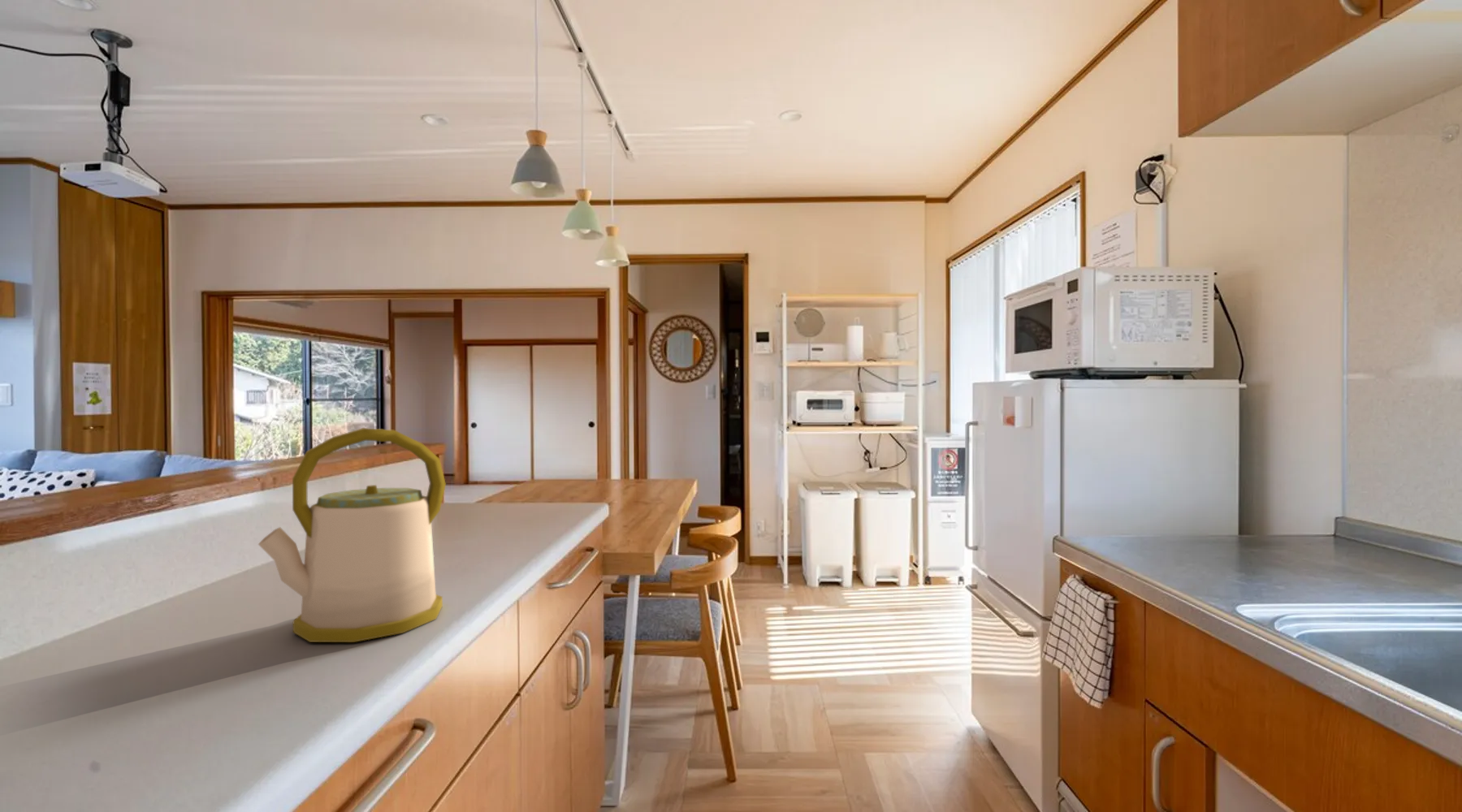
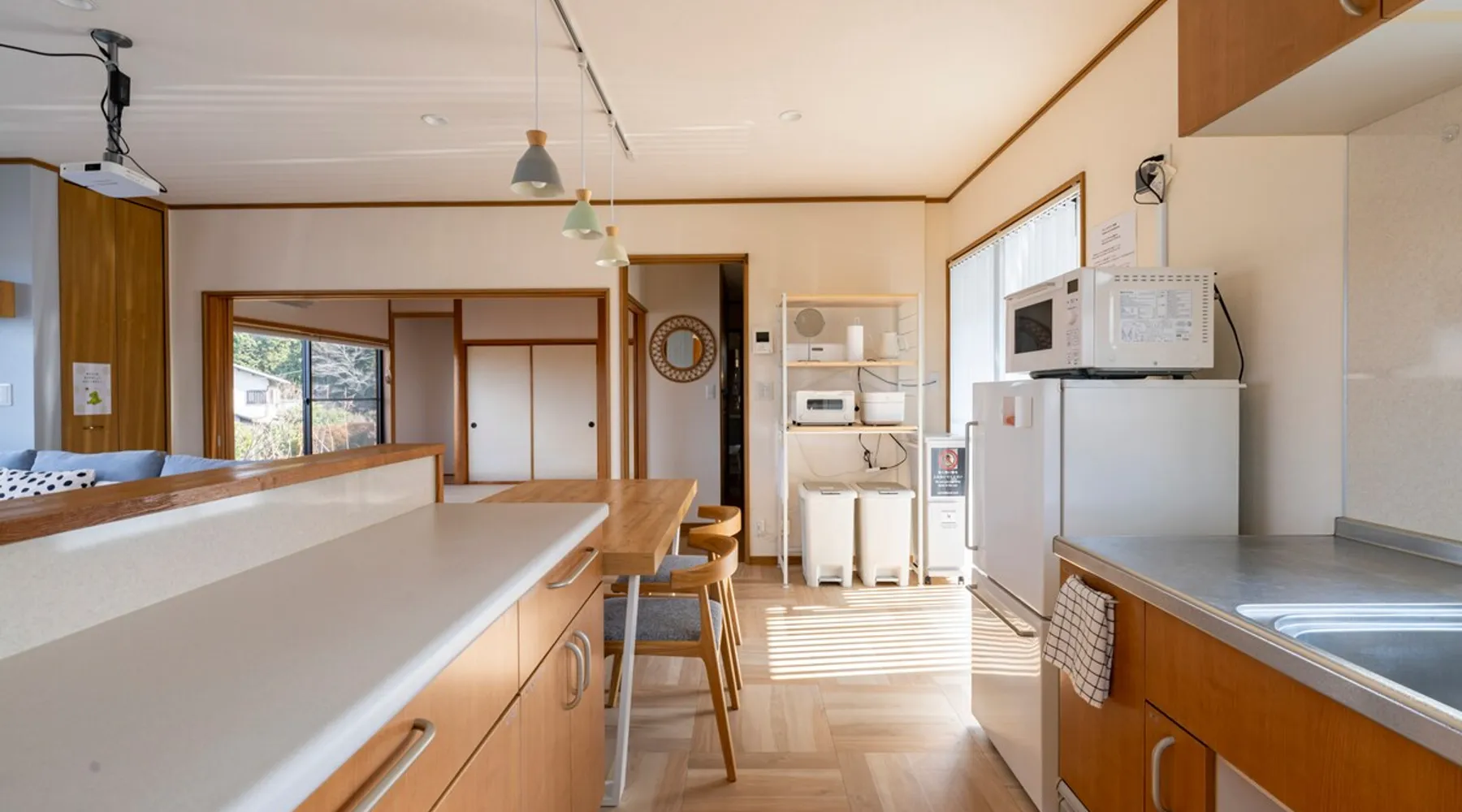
- kettle [257,427,447,643]
